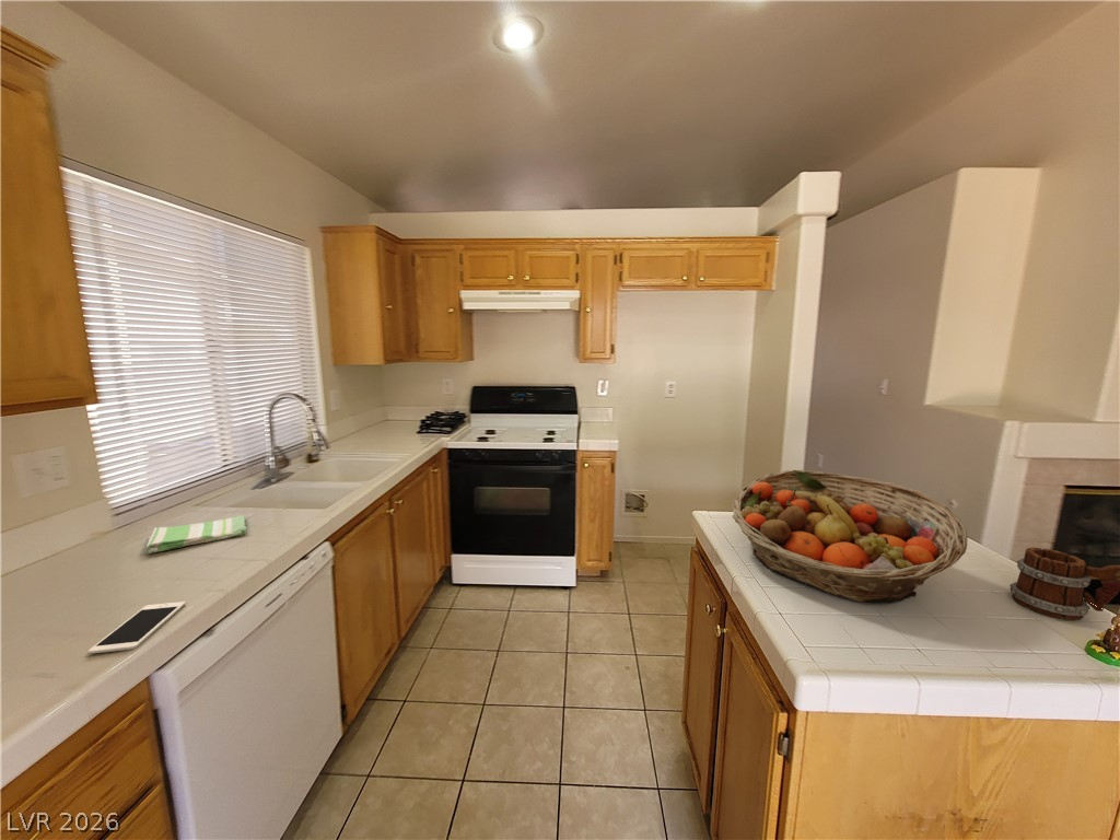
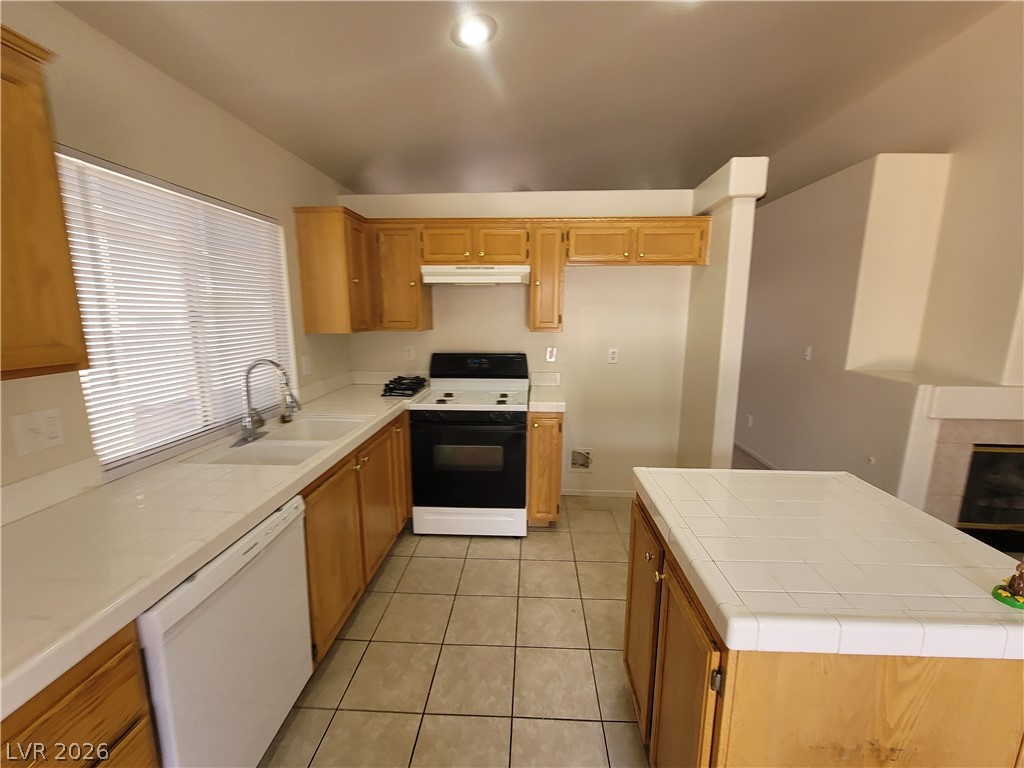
- dish towel [145,514,247,555]
- fruit basket [731,469,968,605]
- cell phone [88,600,187,655]
- mug [1008,547,1120,621]
